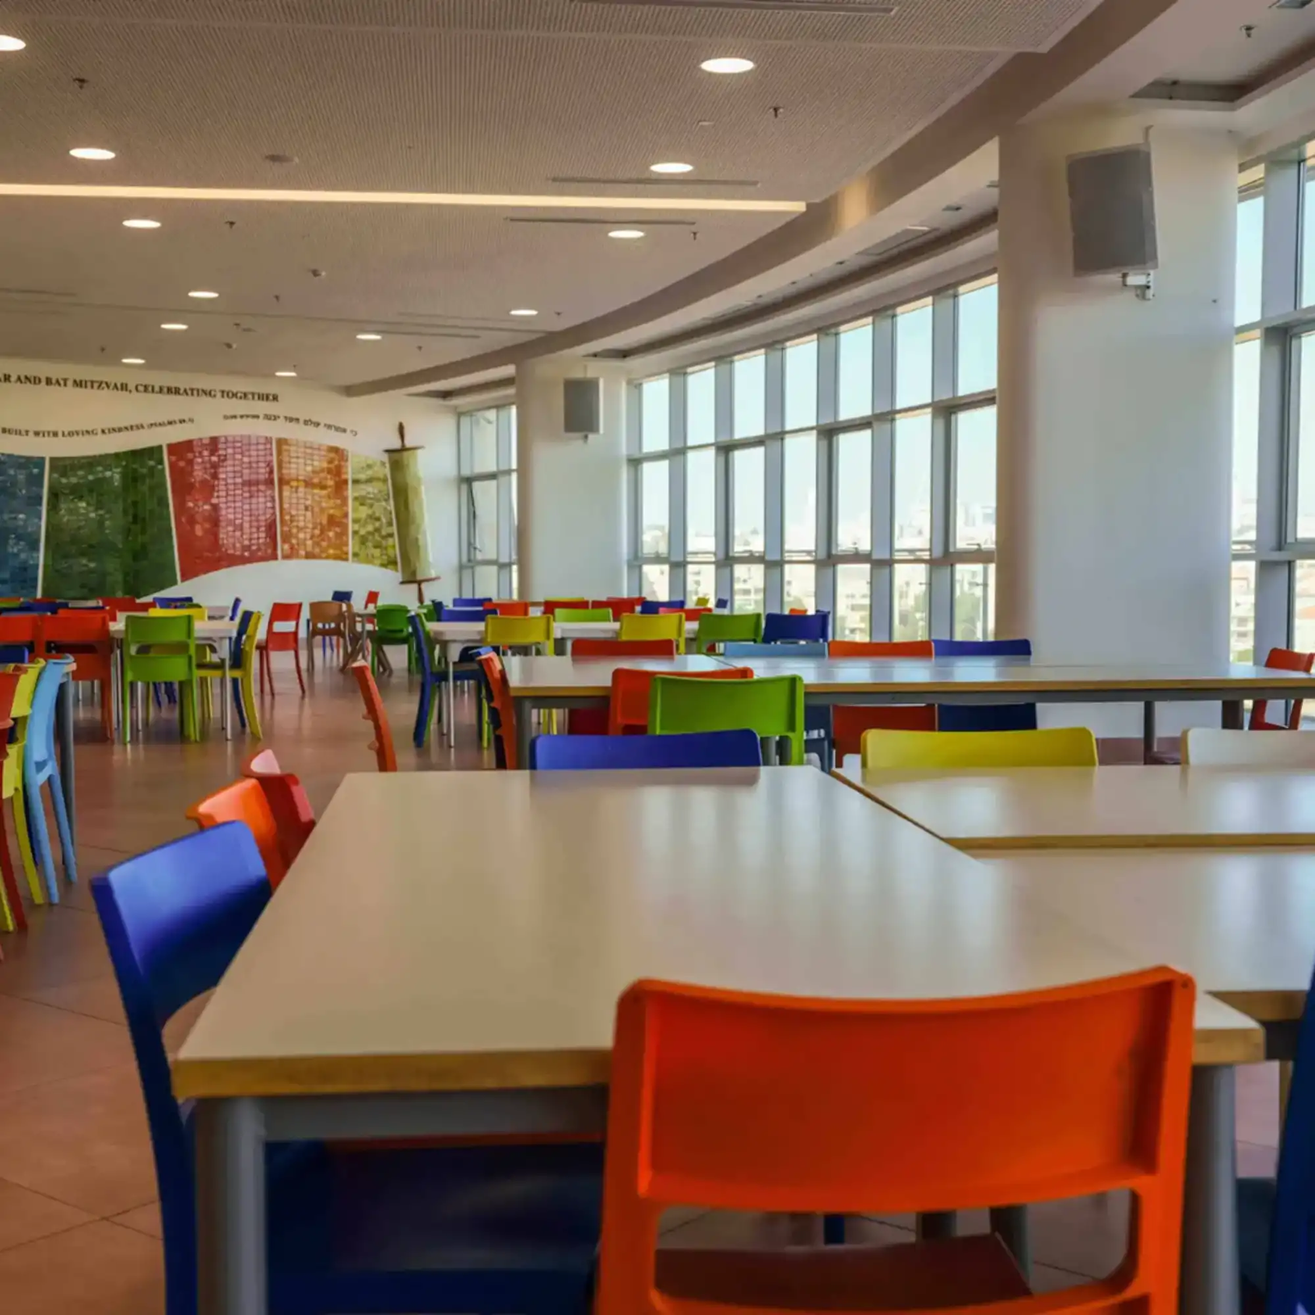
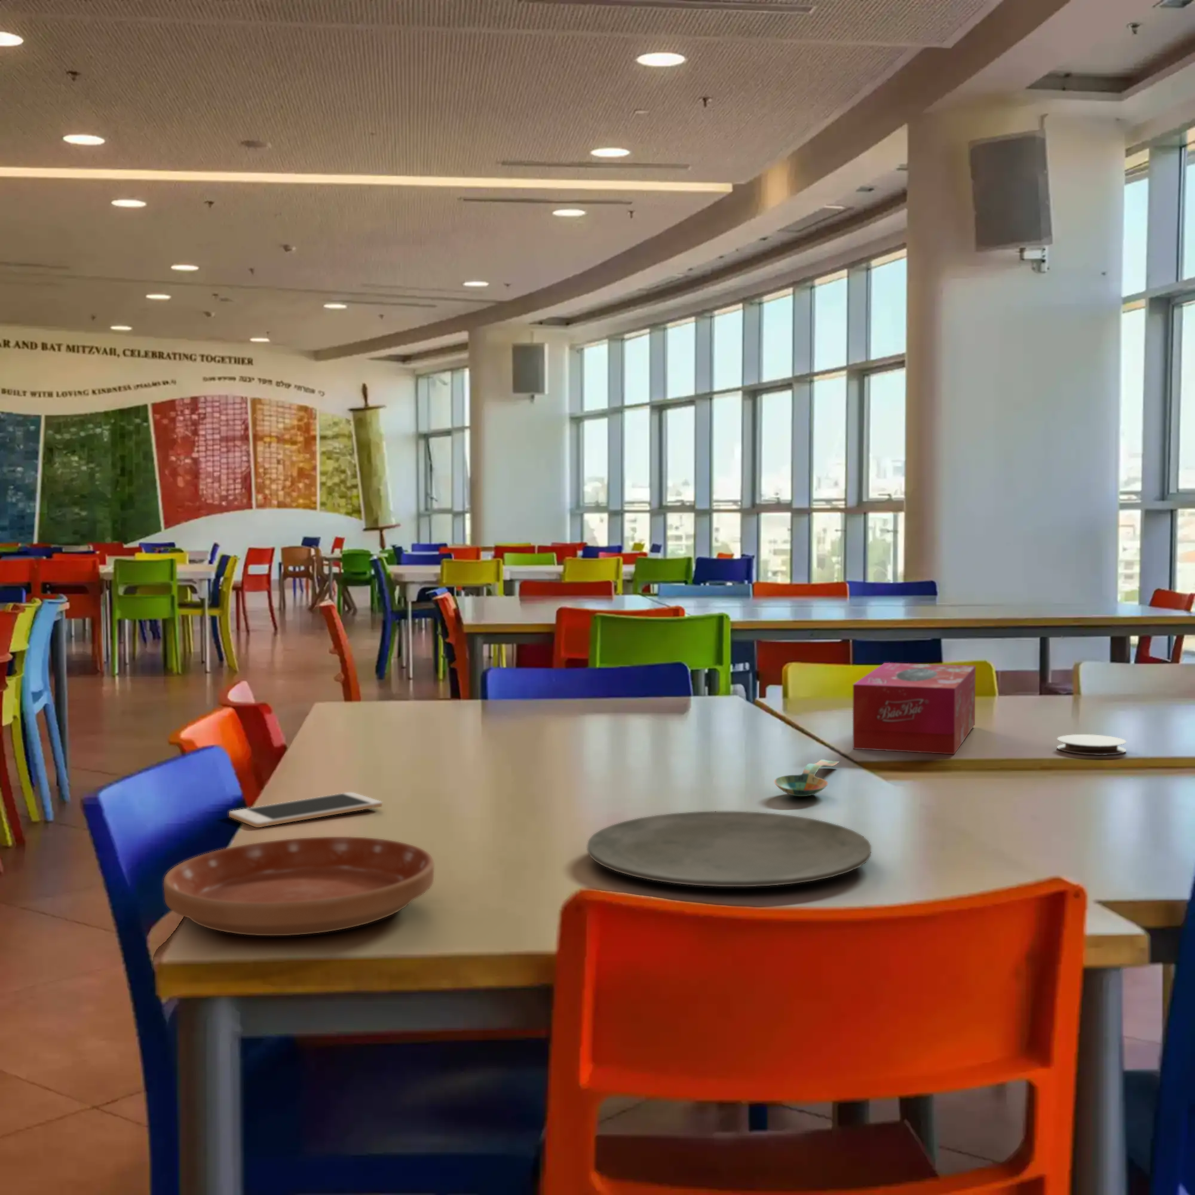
+ cell phone [229,791,383,828]
+ coaster [1056,733,1127,756]
+ saucer [163,836,434,937]
+ plate [587,811,872,887]
+ spoon [774,758,840,797]
+ tissue box [852,662,976,755]
